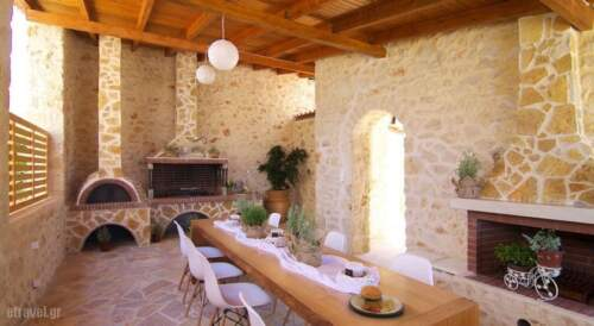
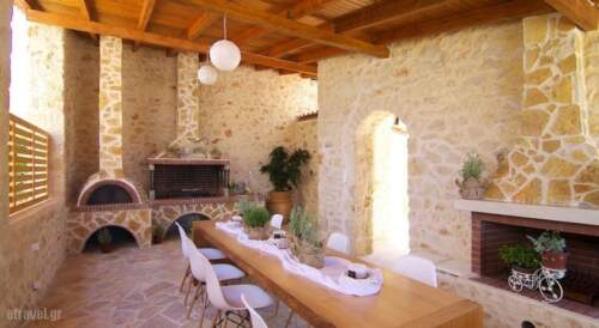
- plate [348,283,405,320]
